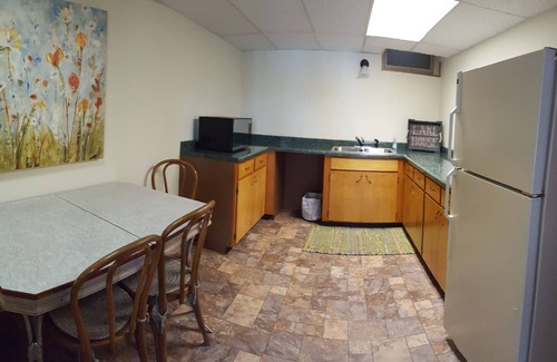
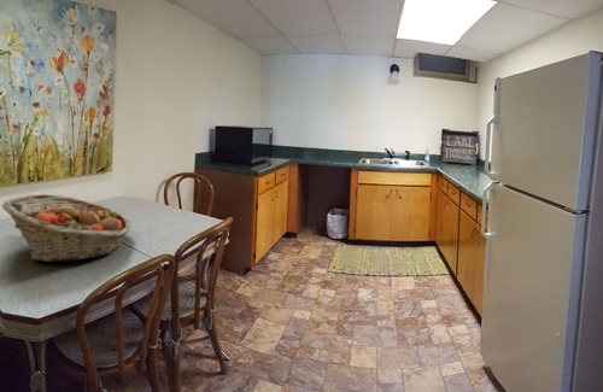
+ fruit basket [1,193,131,263]
